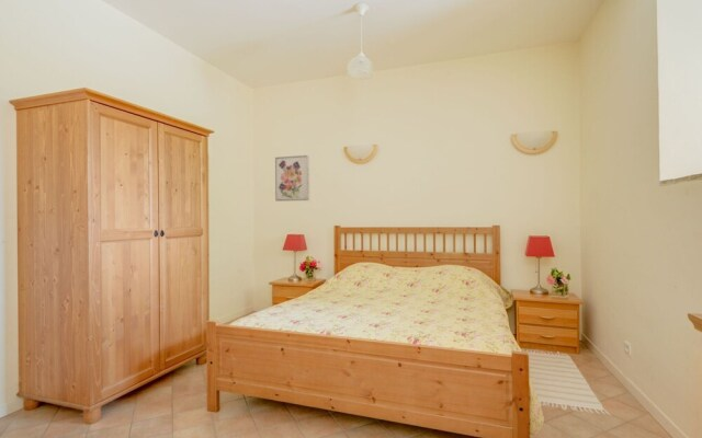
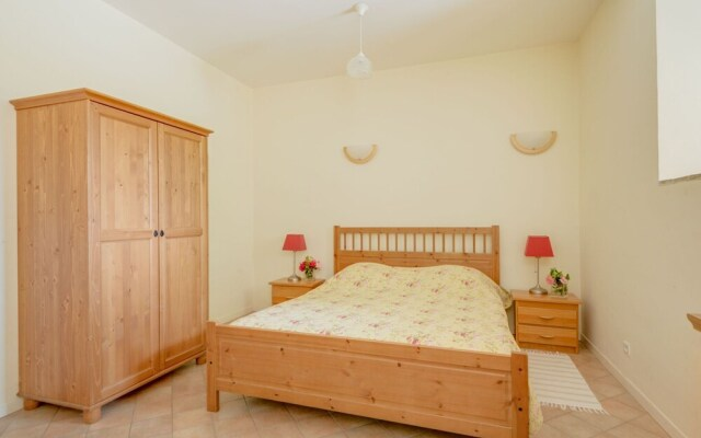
- wall art [274,154,310,203]
